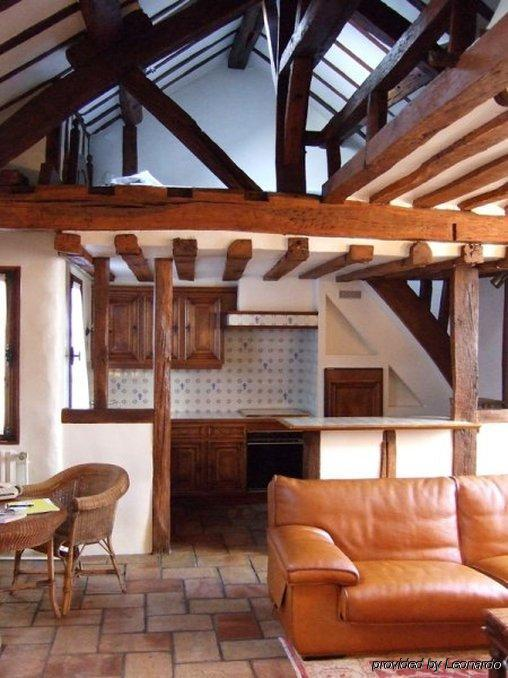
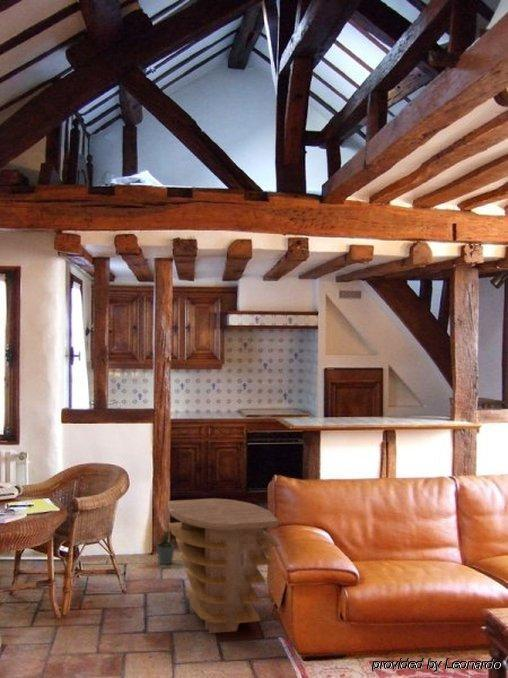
+ potted plant [152,530,176,565]
+ side table [167,497,280,634]
